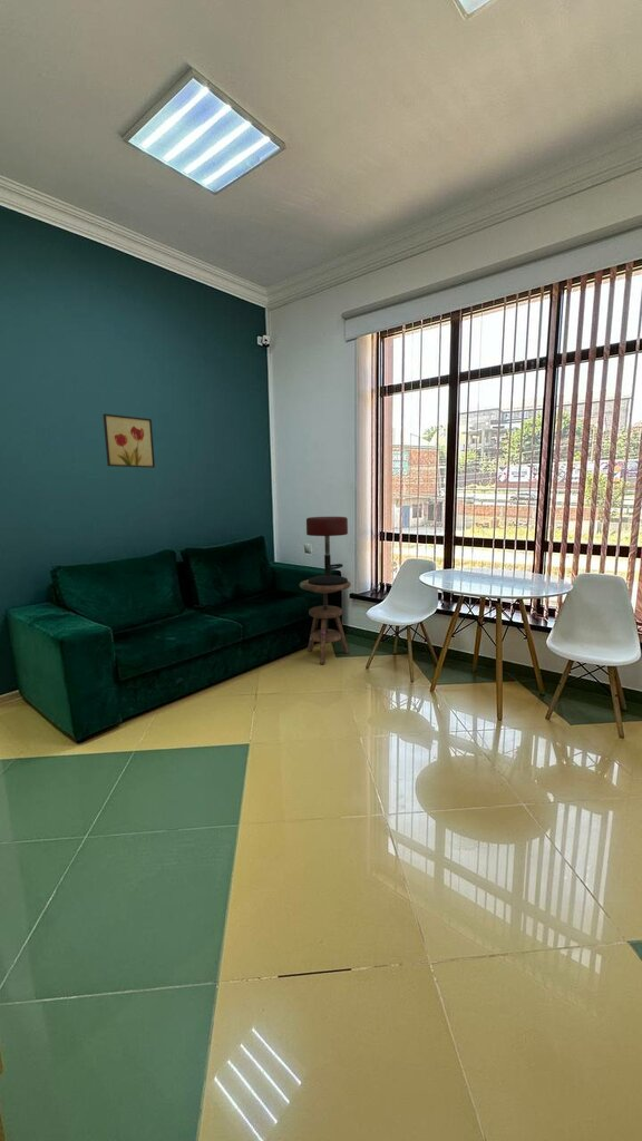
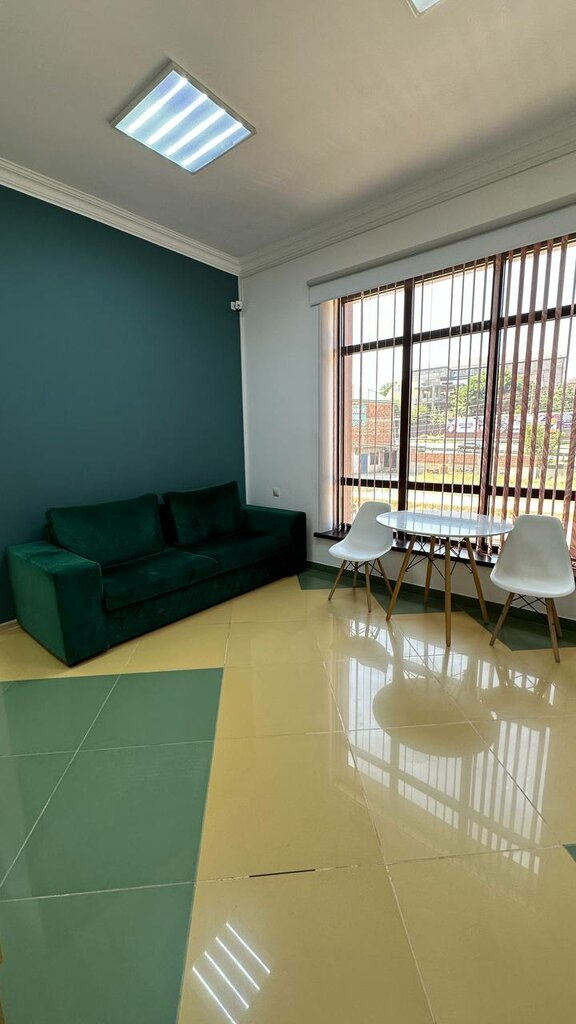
- bar stool [305,516,349,586]
- side table [299,578,352,665]
- wall art [103,412,156,469]
